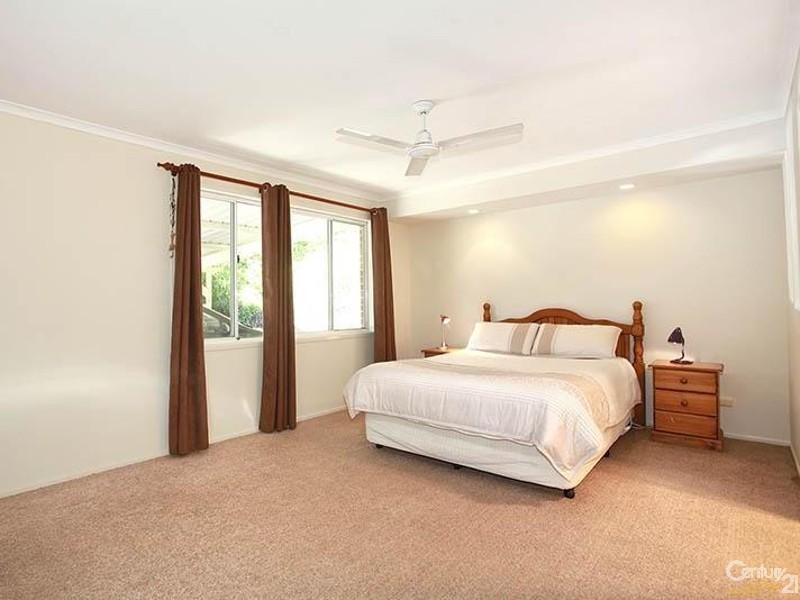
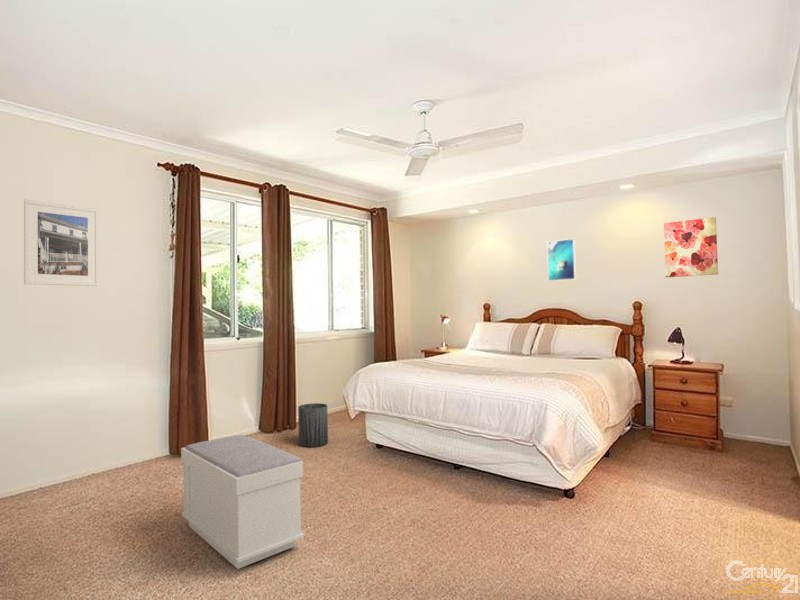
+ bench [180,434,305,570]
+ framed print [23,199,100,287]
+ trash can [297,402,329,448]
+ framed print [546,238,577,282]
+ wall art [663,216,719,278]
